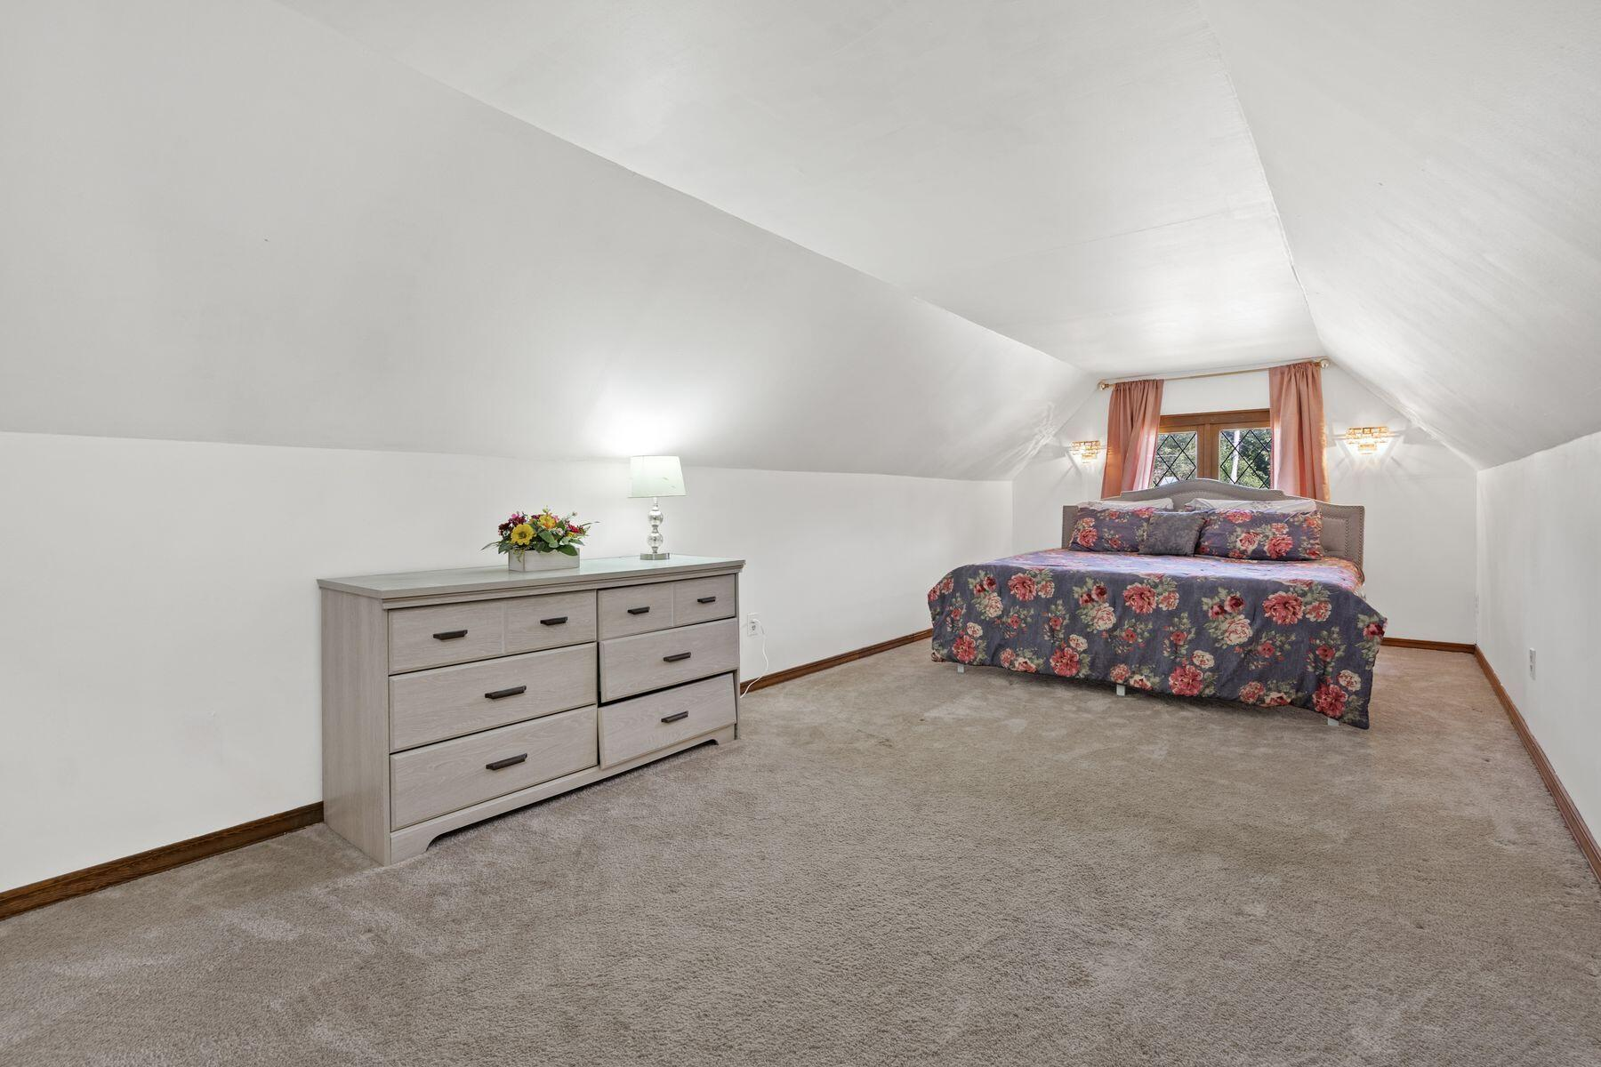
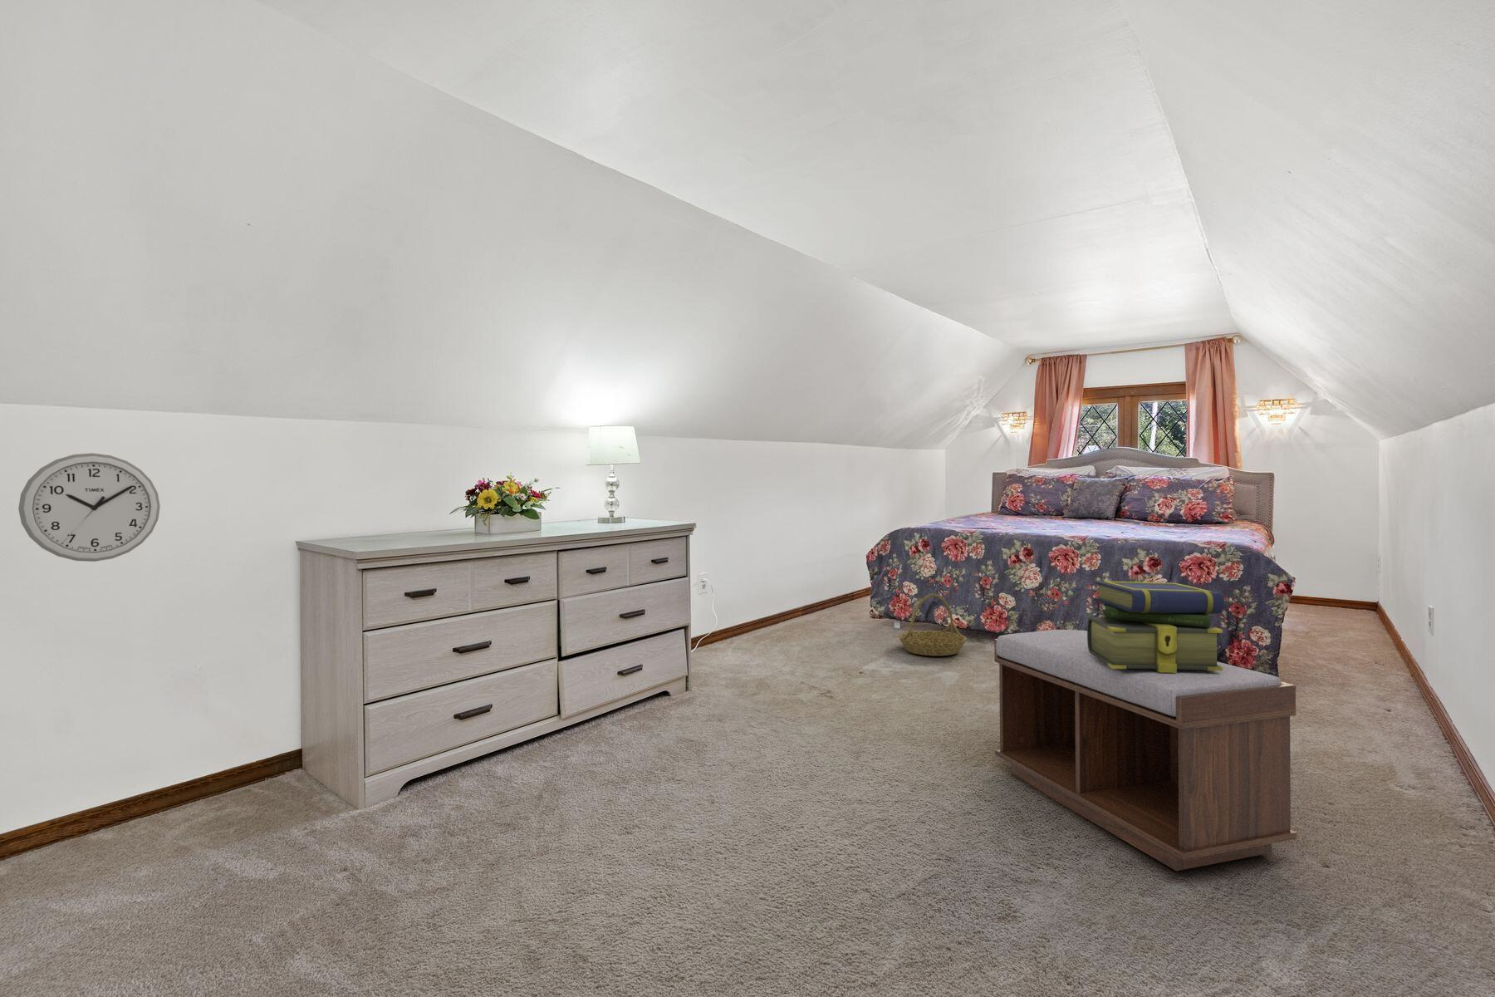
+ bench [993,629,1297,871]
+ stack of books [1087,581,1225,673]
+ wall clock [18,452,161,562]
+ basket [898,593,968,657]
